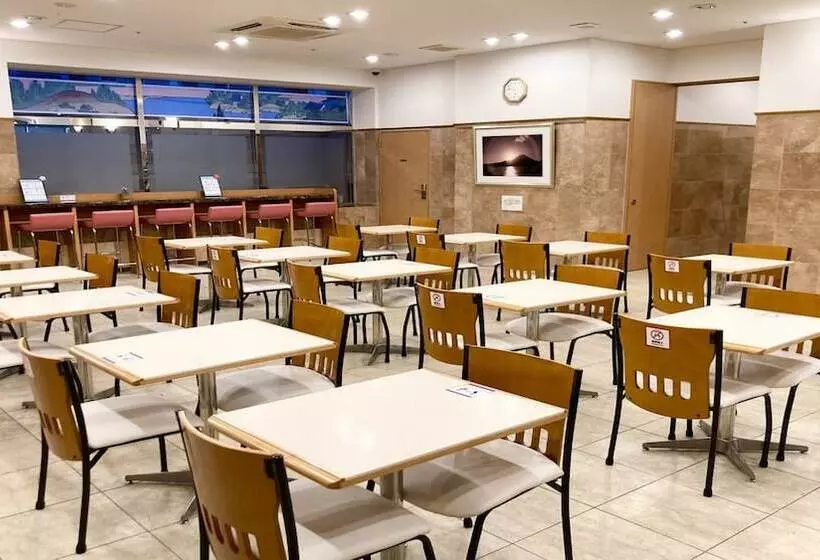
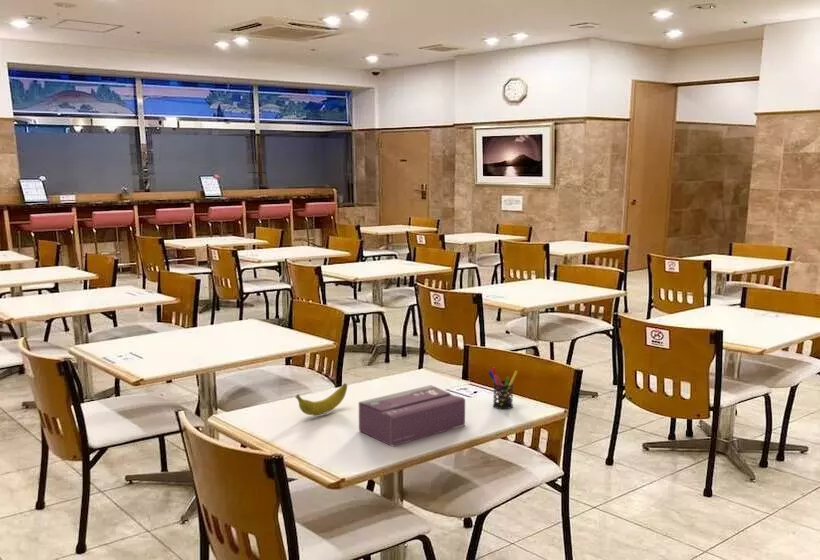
+ pen holder [487,366,519,410]
+ banana [294,382,348,416]
+ tissue box [358,384,466,447]
